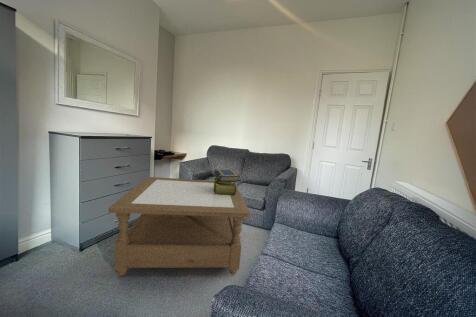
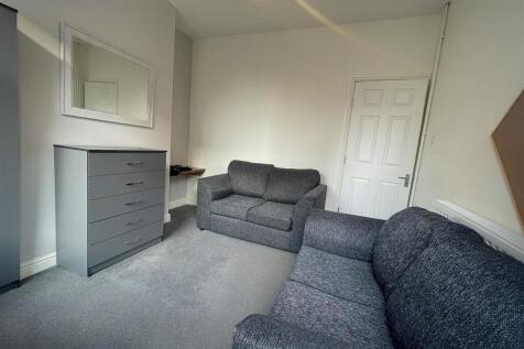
- coffee table [108,176,251,276]
- stack of books [213,168,240,195]
